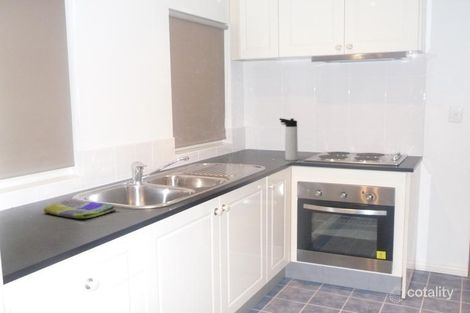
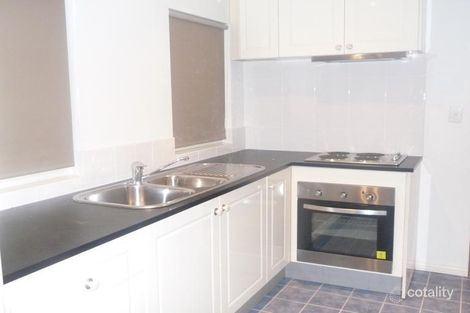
- thermos bottle [278,117,299,162]
- dish towel [43,198,117,219]
